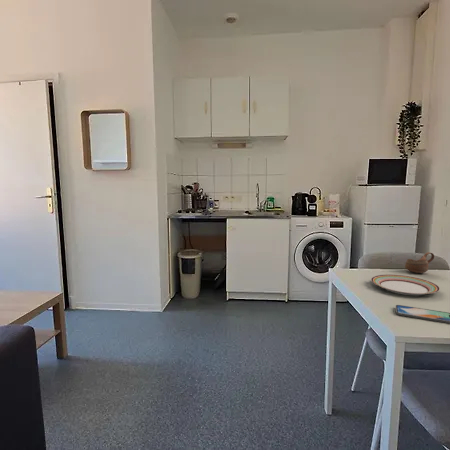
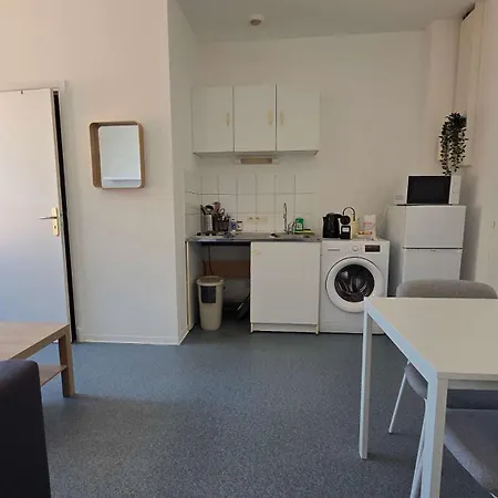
- plate [370,274,441,296]
- smartphone [395,304,450,324]
- cup [404,251,435,274]
